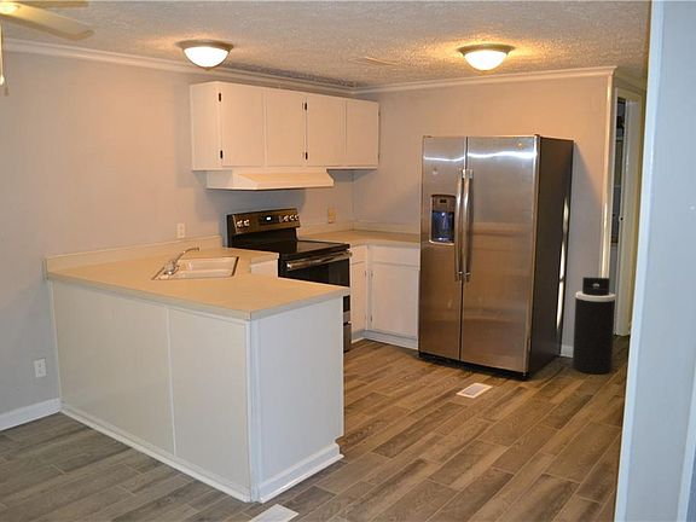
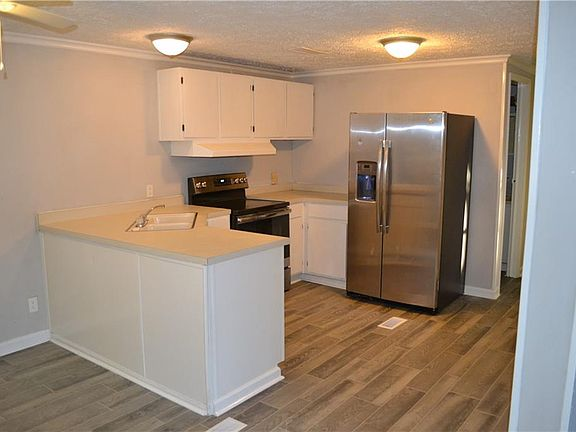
- trash can [572,277,616,376]
